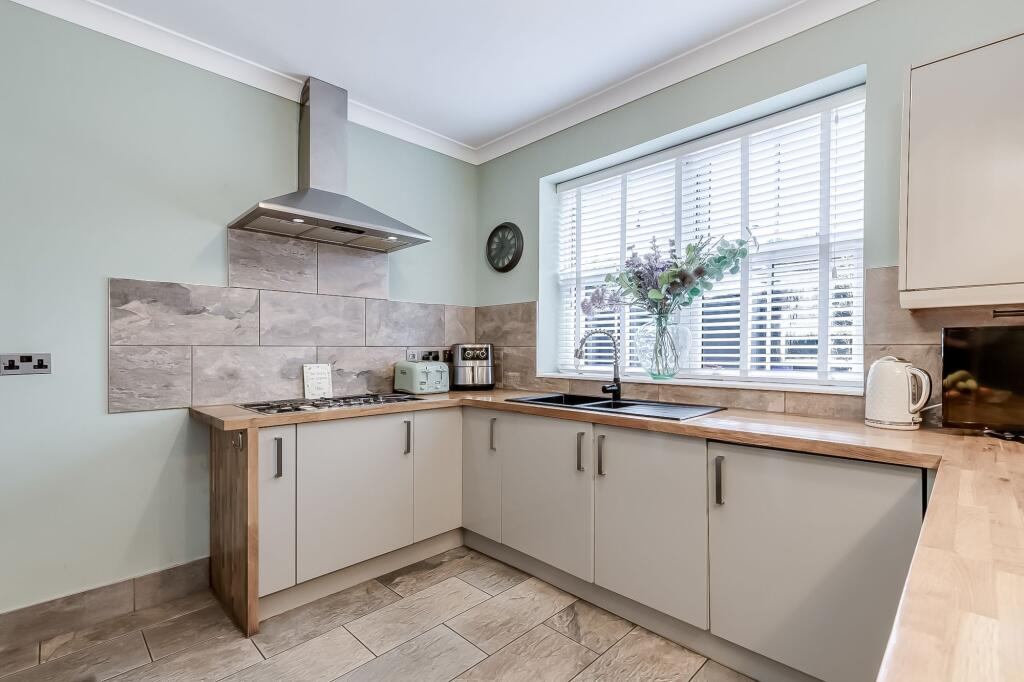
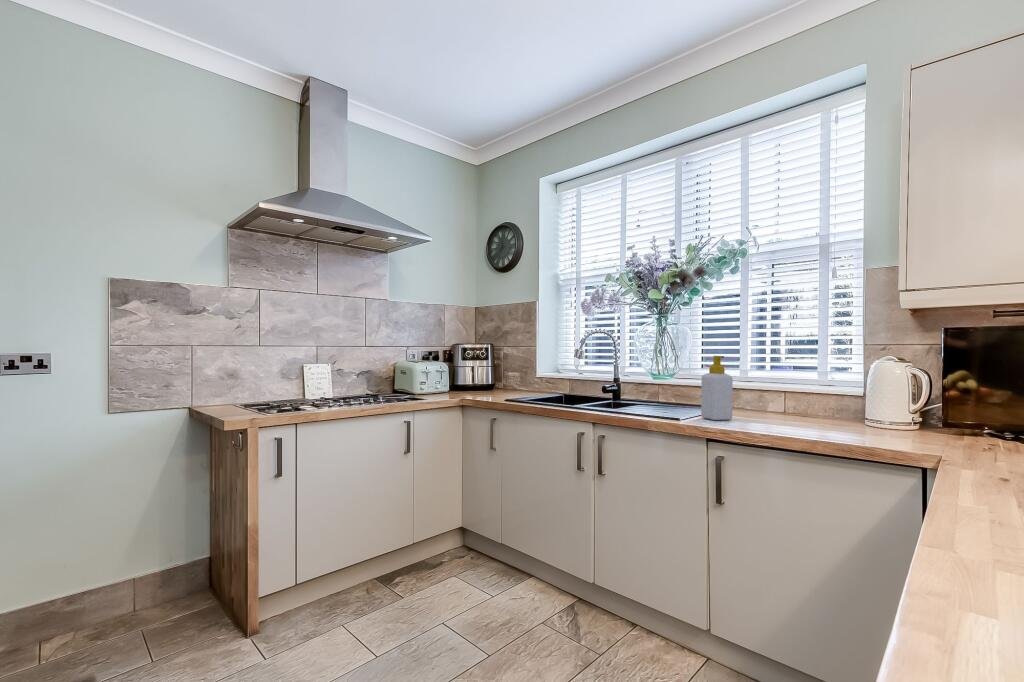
+ soap bottle [700,355,734,421]
